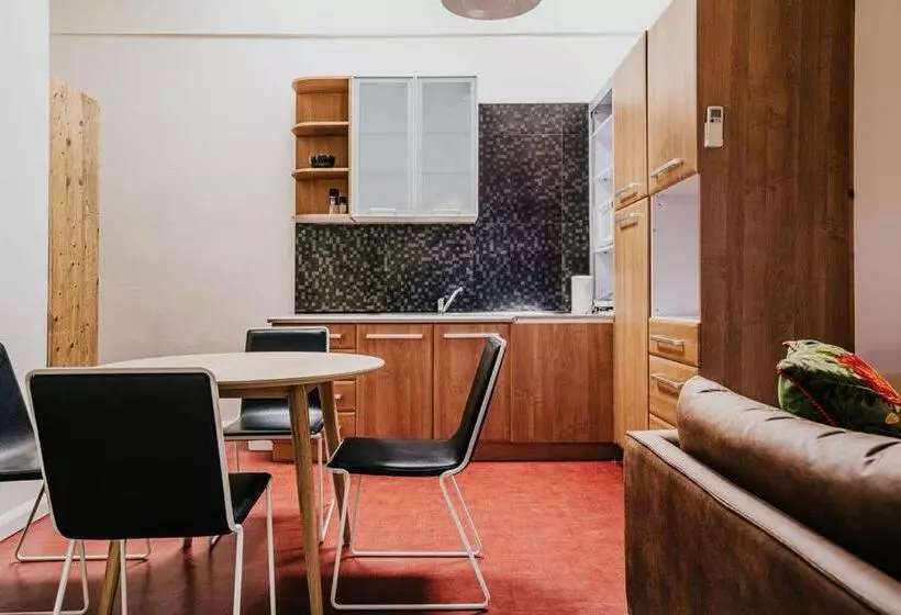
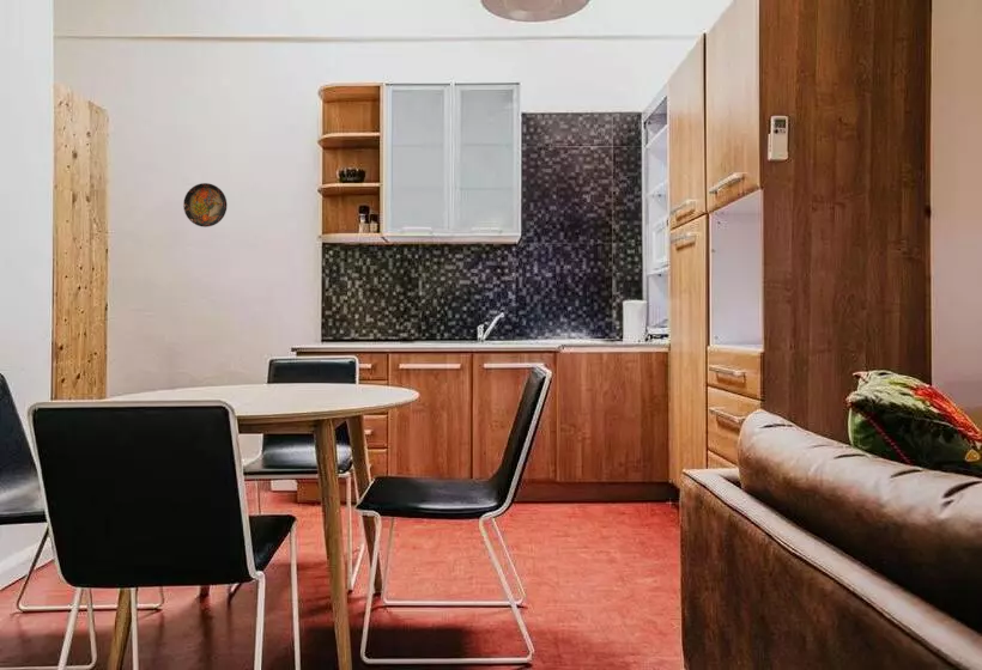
+ decorative plate [182,182,229,229]
